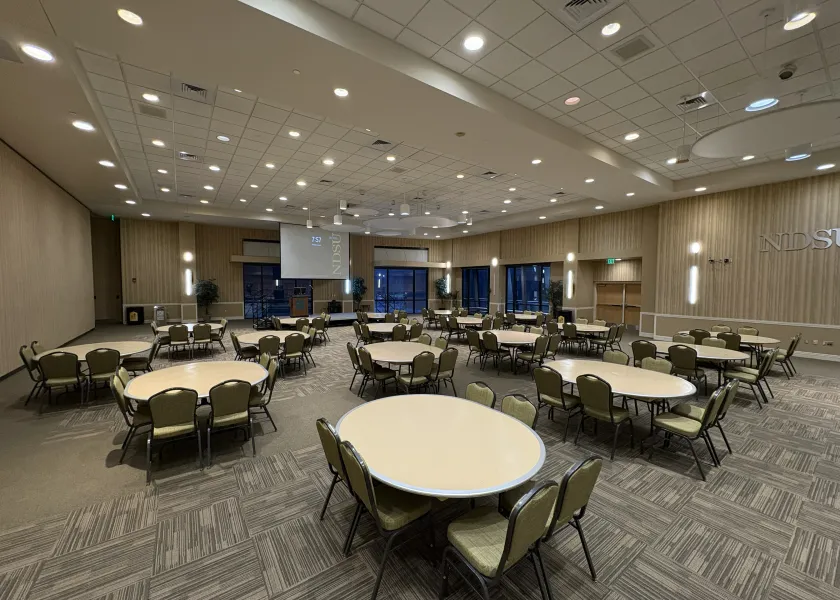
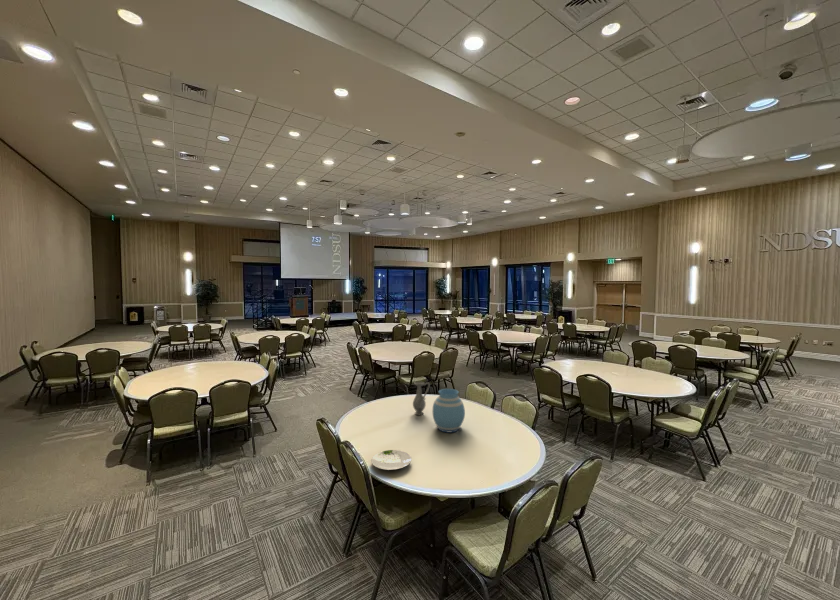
+ plate [370,449,412,471]
+ vase [432,388,466,433]
+ pitcher [412,381,431,416]
